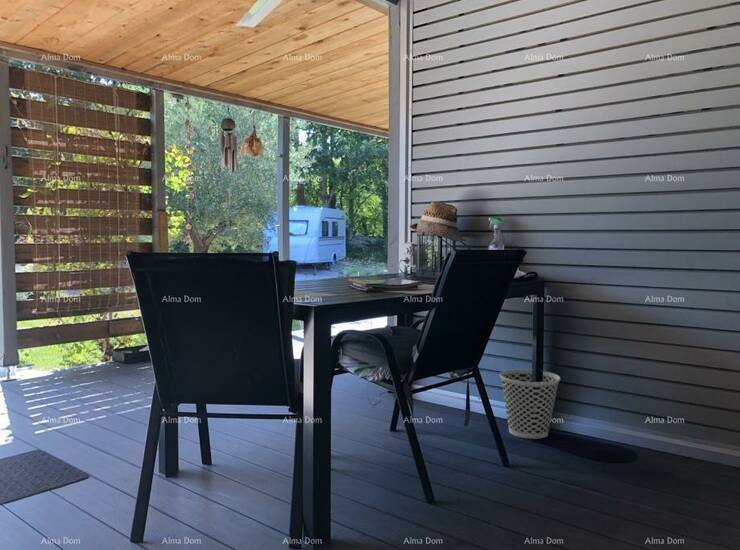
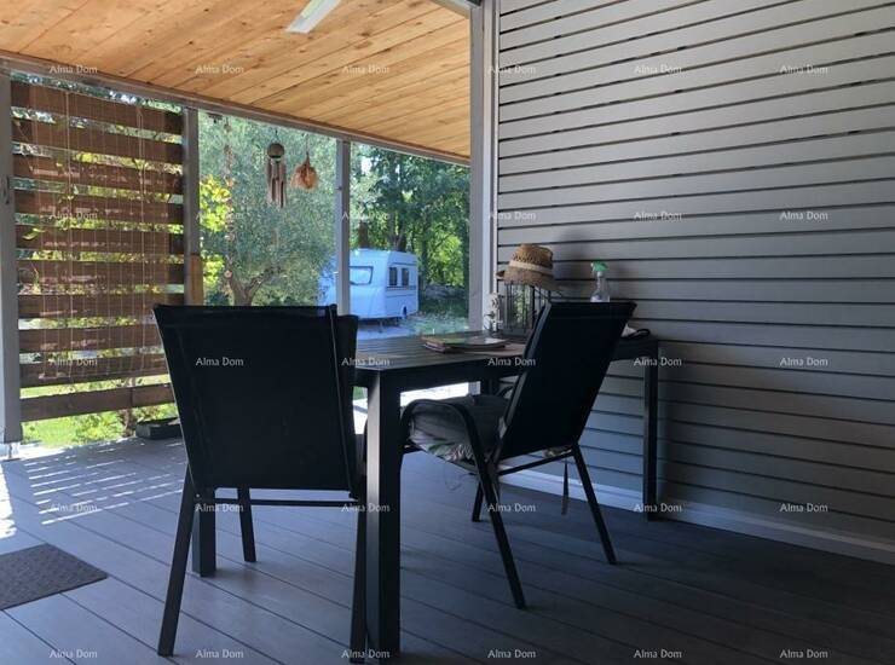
- wastebasket [499,368,561,440]
